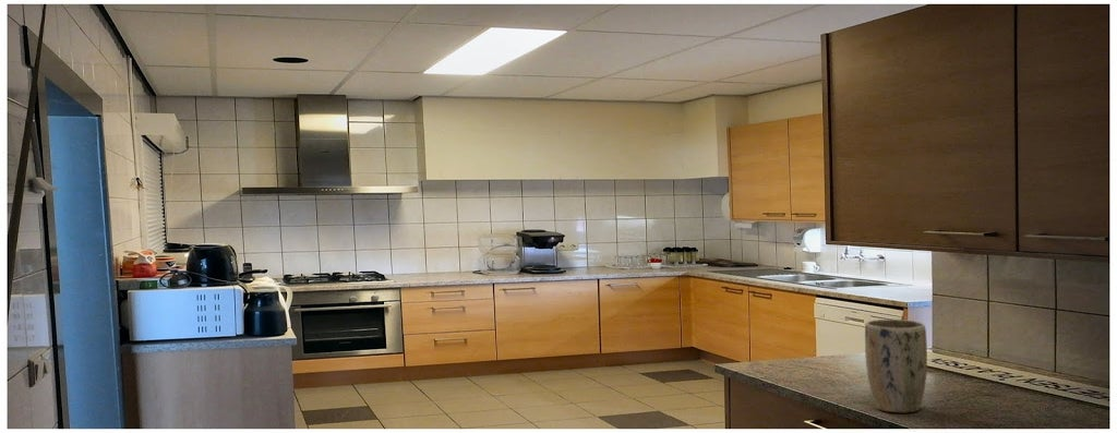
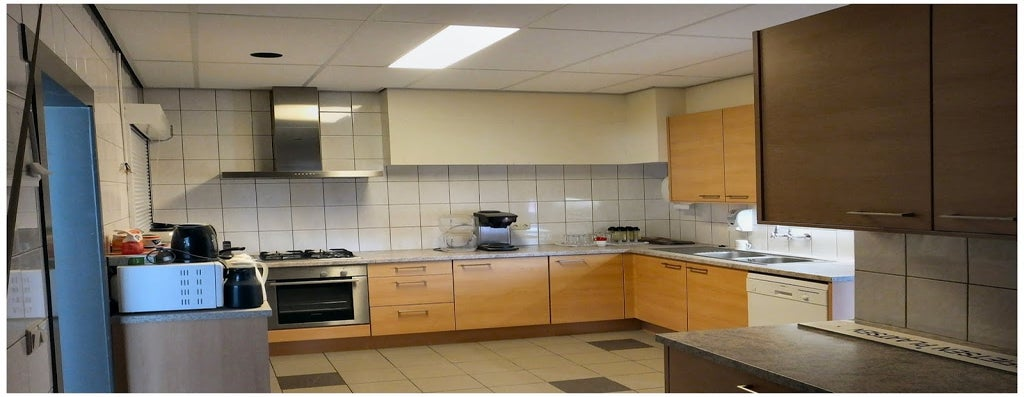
- plant pot [864,318,928,413]
